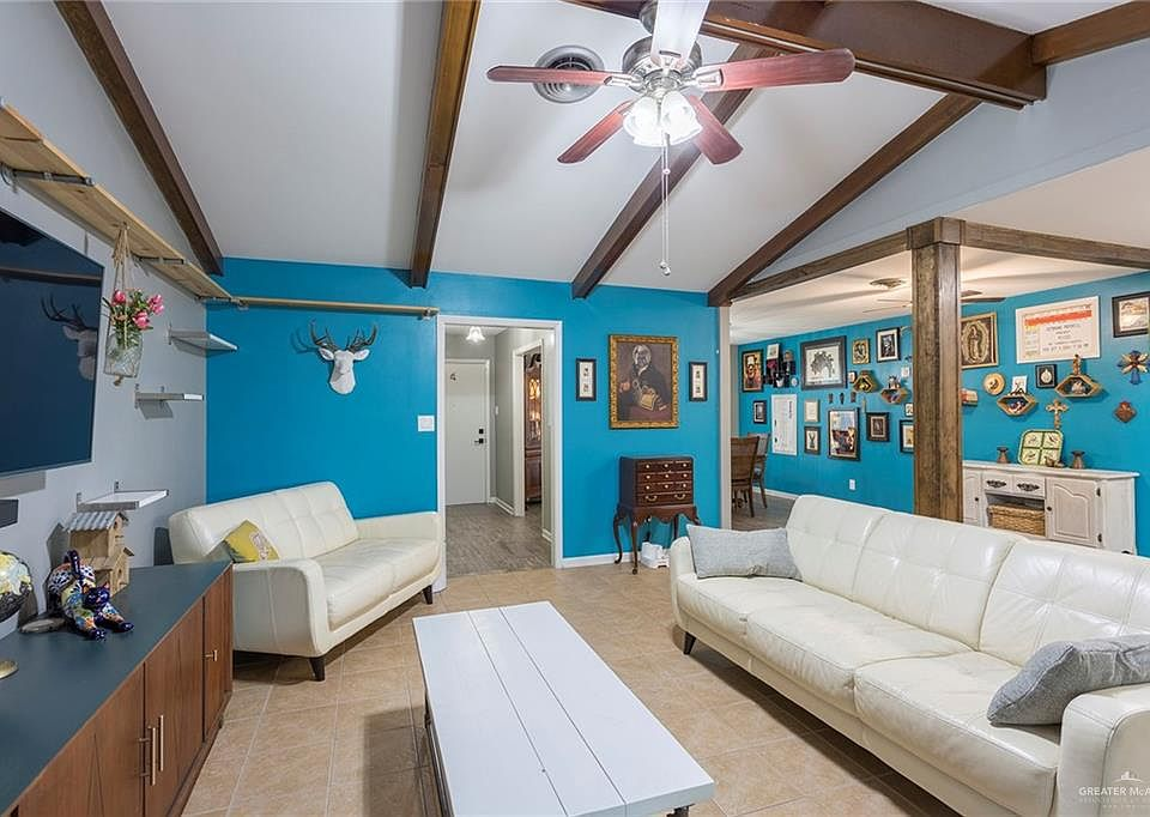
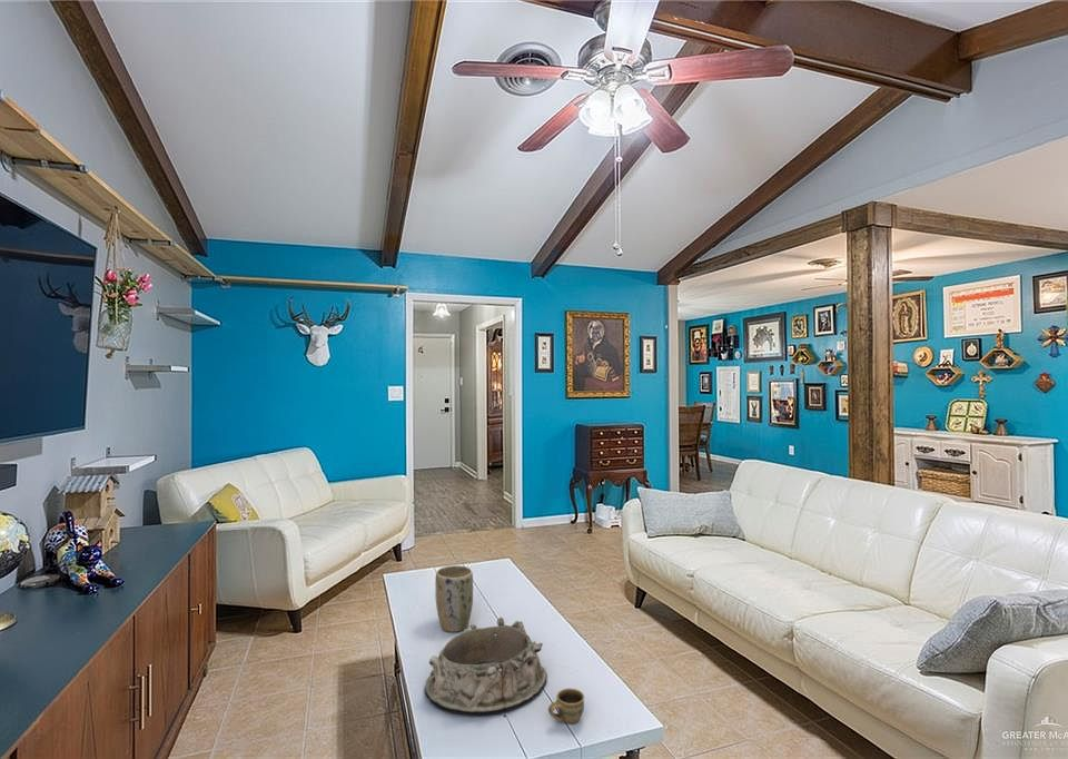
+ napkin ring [424,617,547,717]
+ plant pot [435,564,474,633]
+ cup [547,688,585,724]
